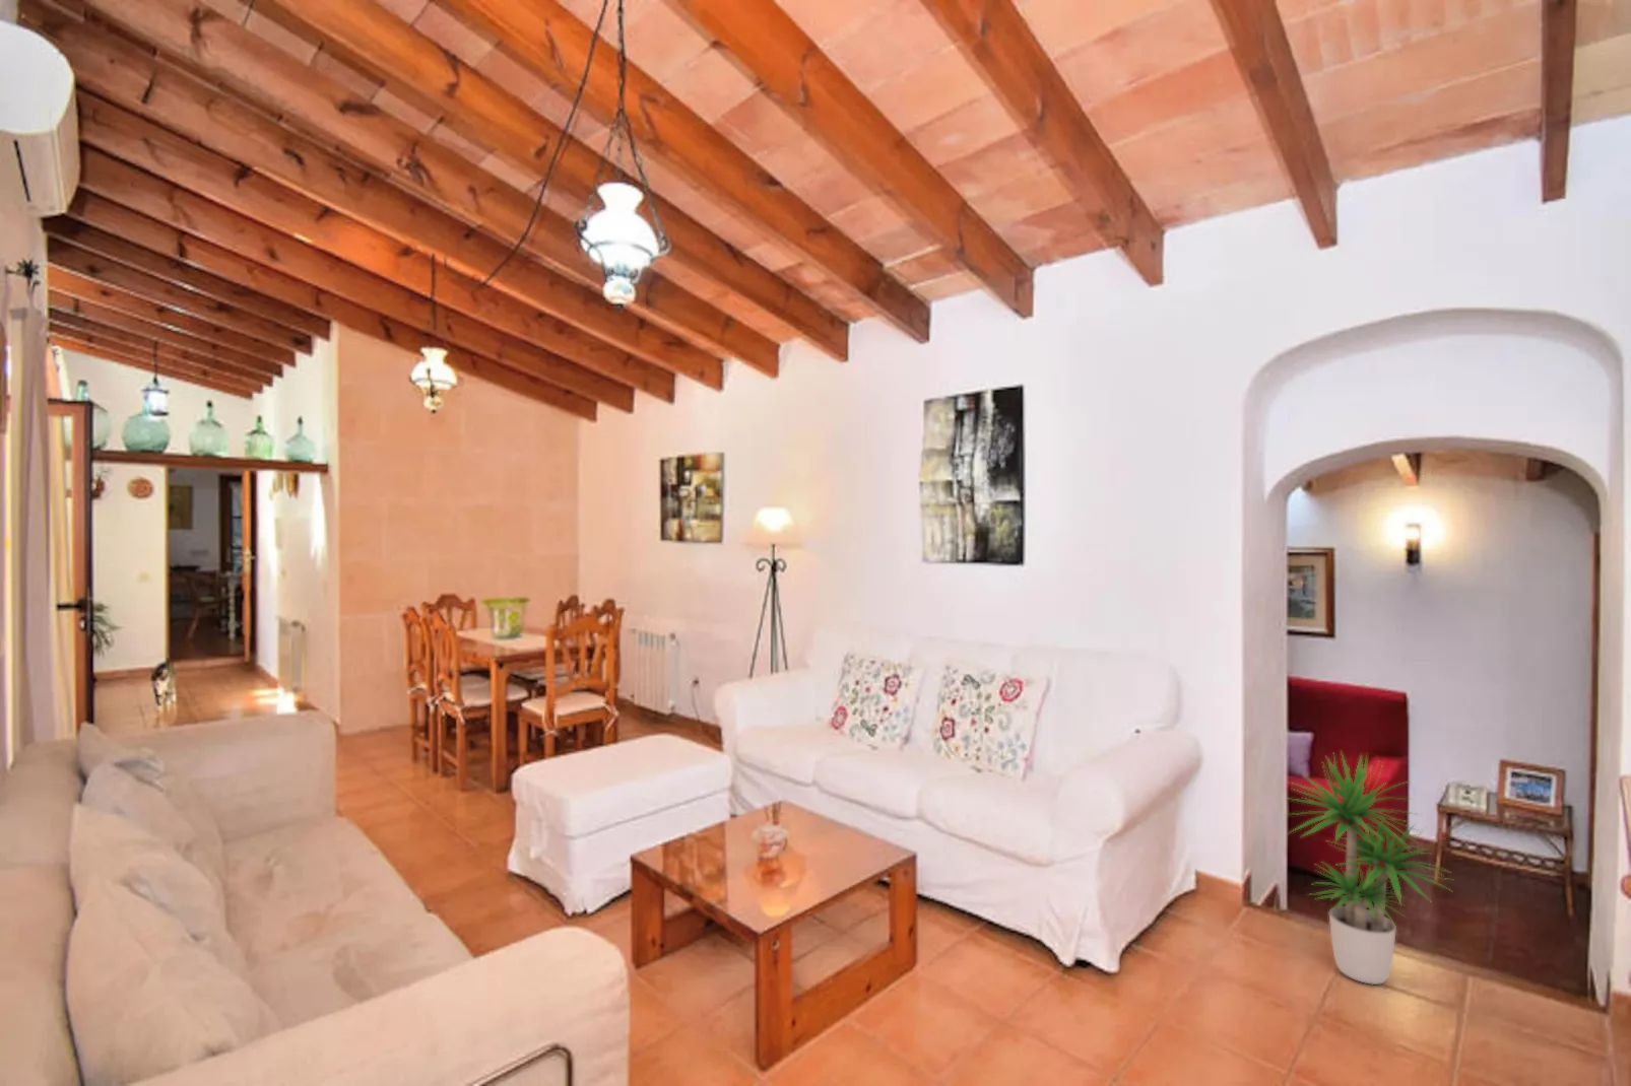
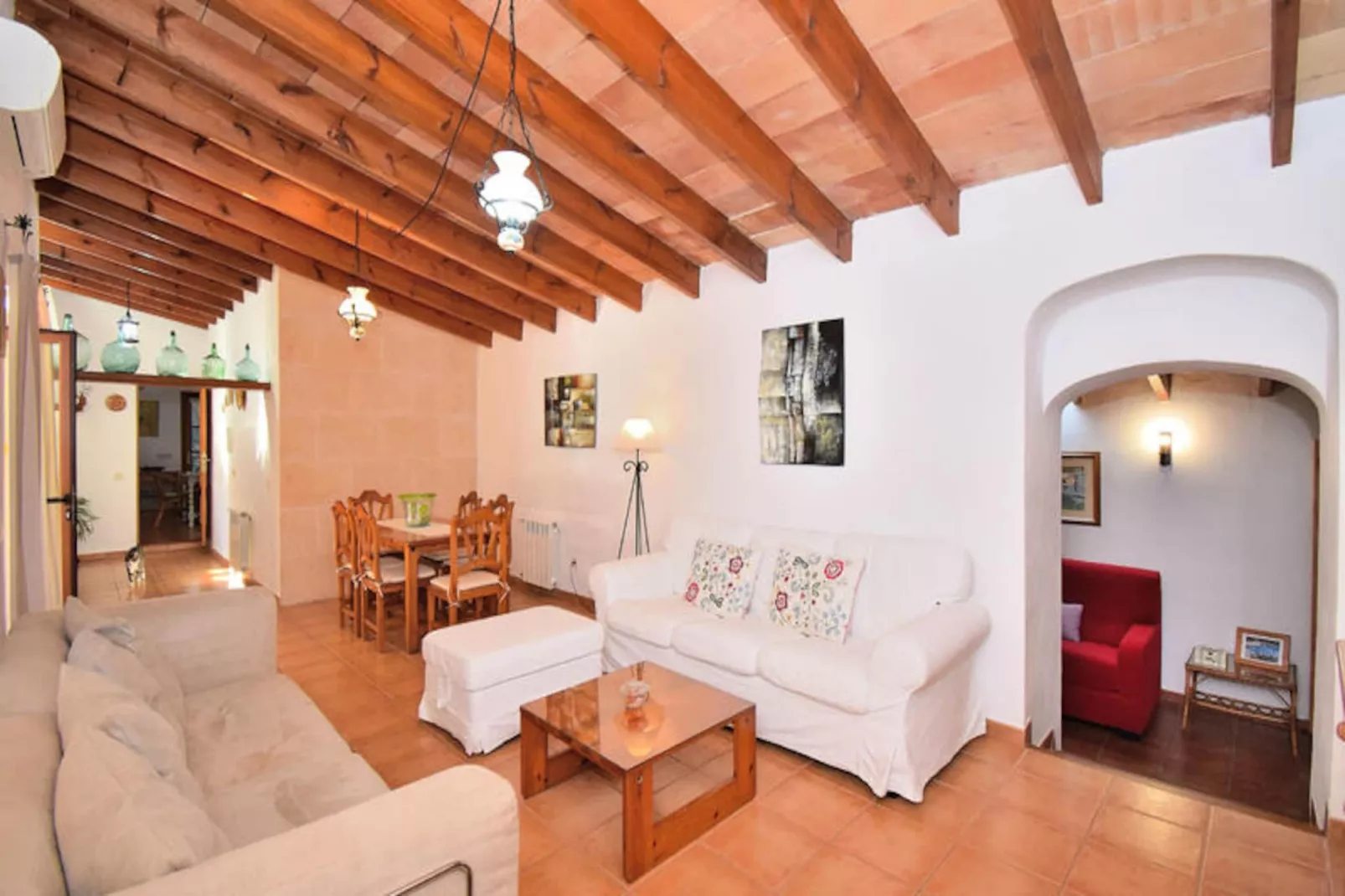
- potted plant [1283,750,1453,985]
